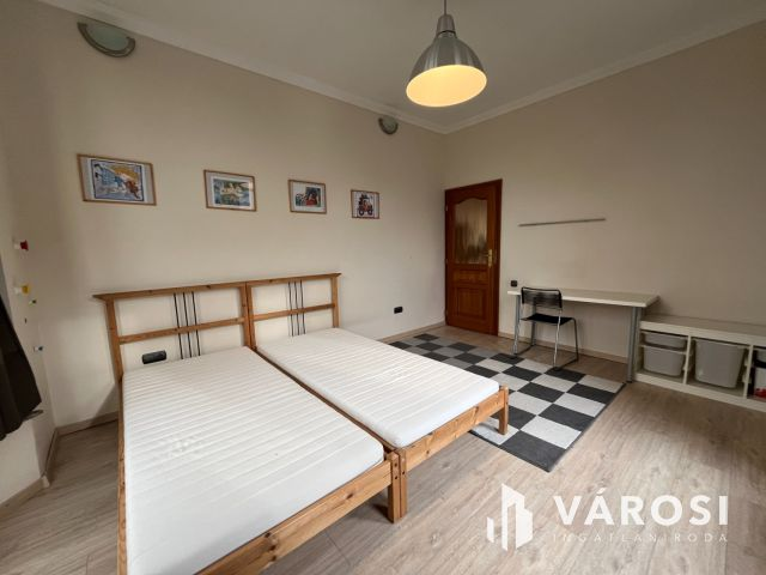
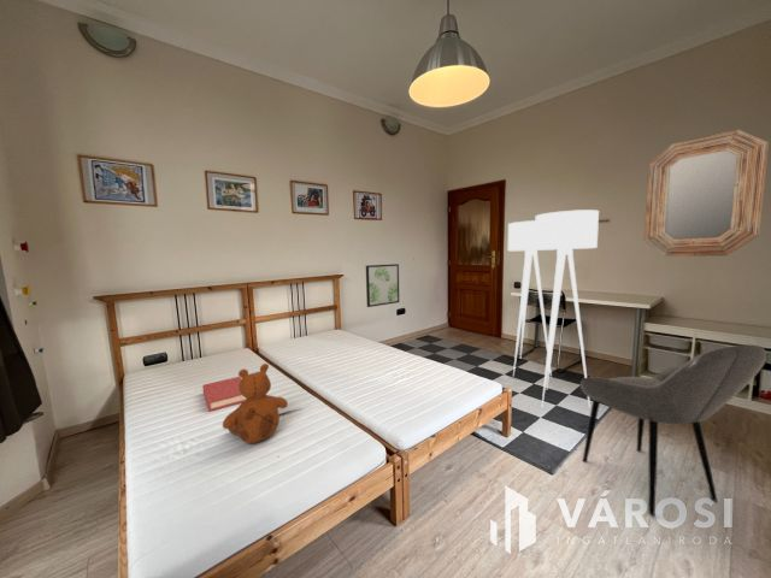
+ floor lamp [507,208,600,408]
+ home mirror [643,128,770,258]
+ teddy bear [222,362,289,444]
+ hardback book [201,376,246,412]
+ armchair [579,343,767,517]
+ wall art [365,263,400,308]
